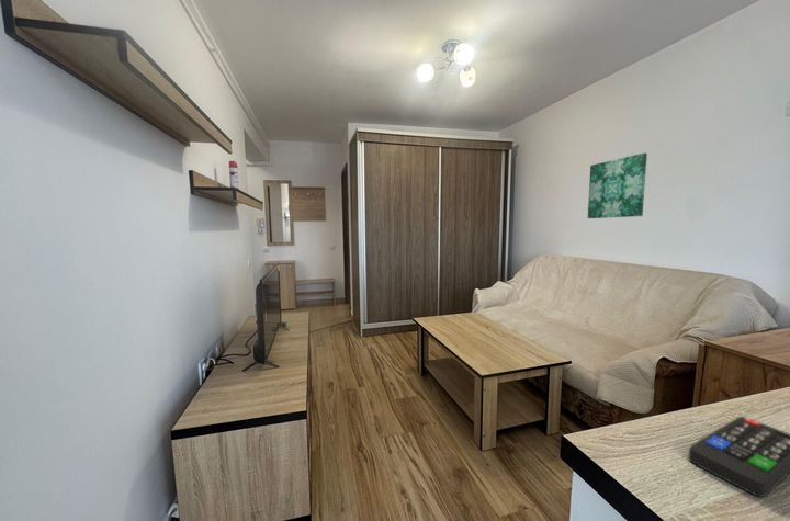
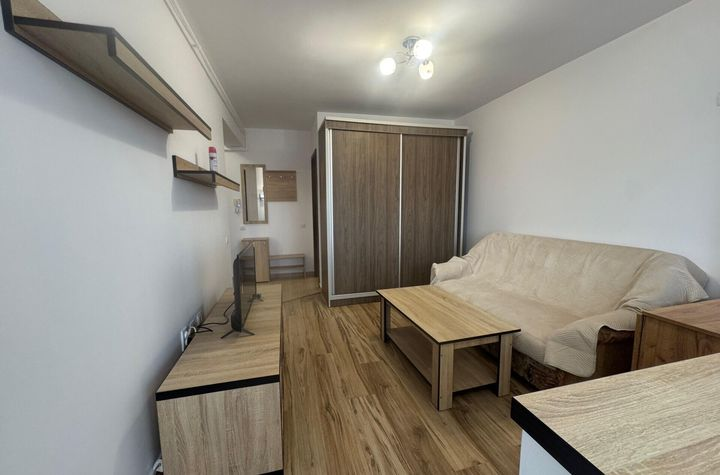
- remote control [687,416,790,498]
- wall art [587,152,648,219]
